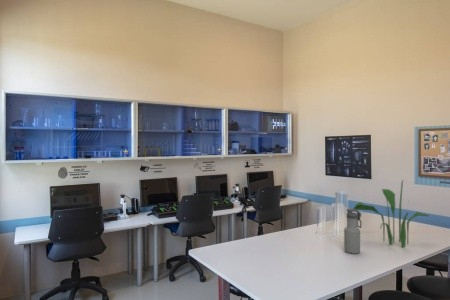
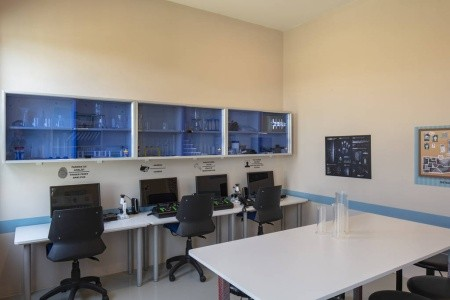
- plant [352,179,430,249]
- water bottle [343,208,362,255]
